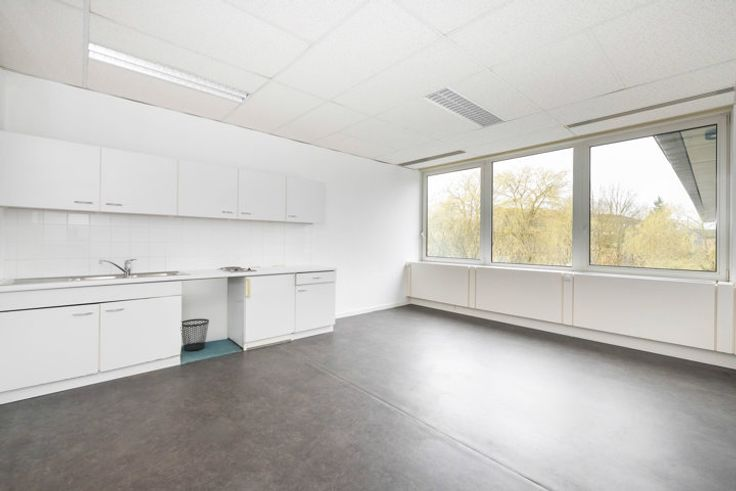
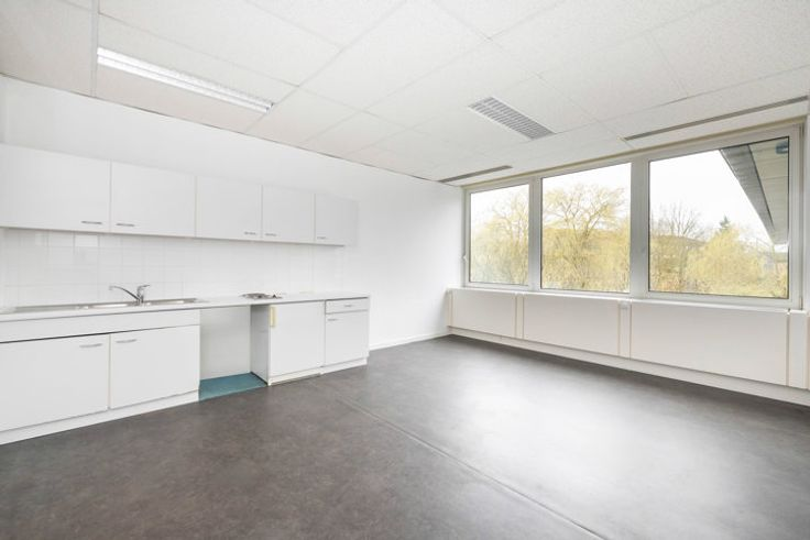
- wastebasket [181,318,210,352]
